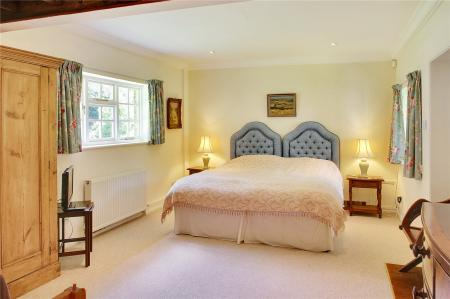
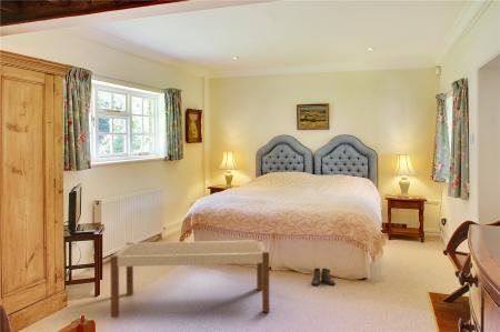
+ boots [311,266,337,286]
+ bench [110,239,270,319]
